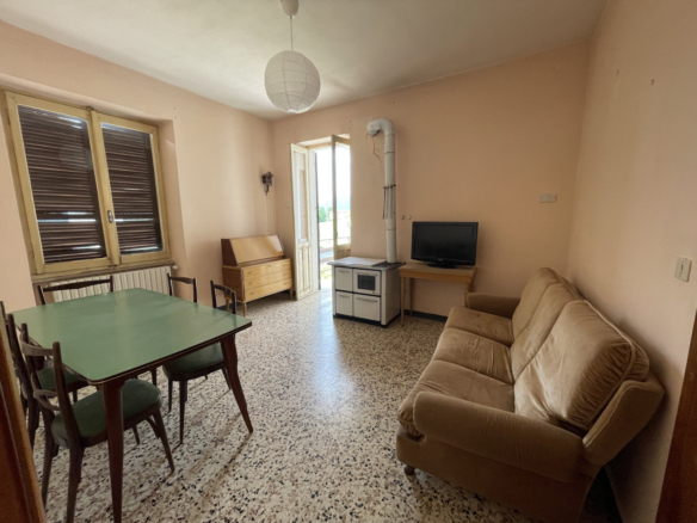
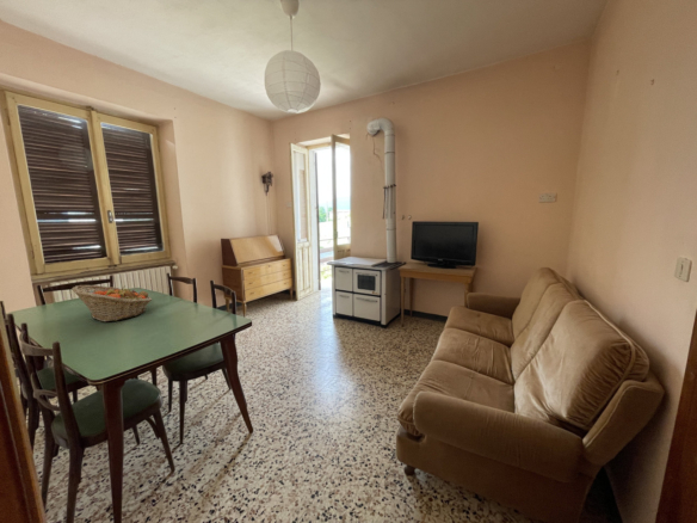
+ fruit basket [70,284,153,322]
